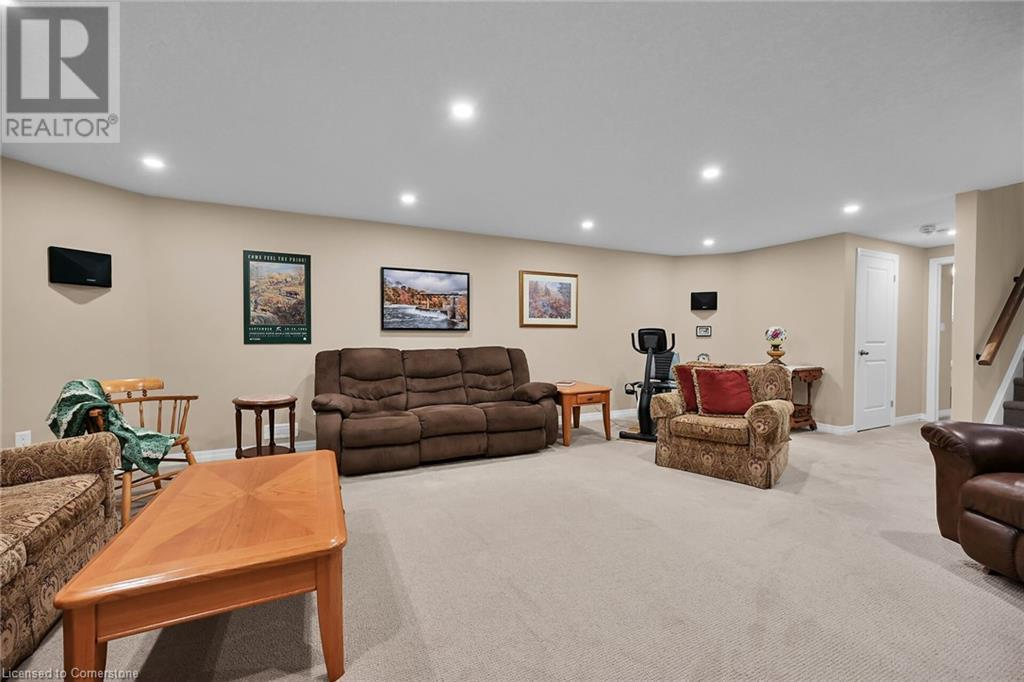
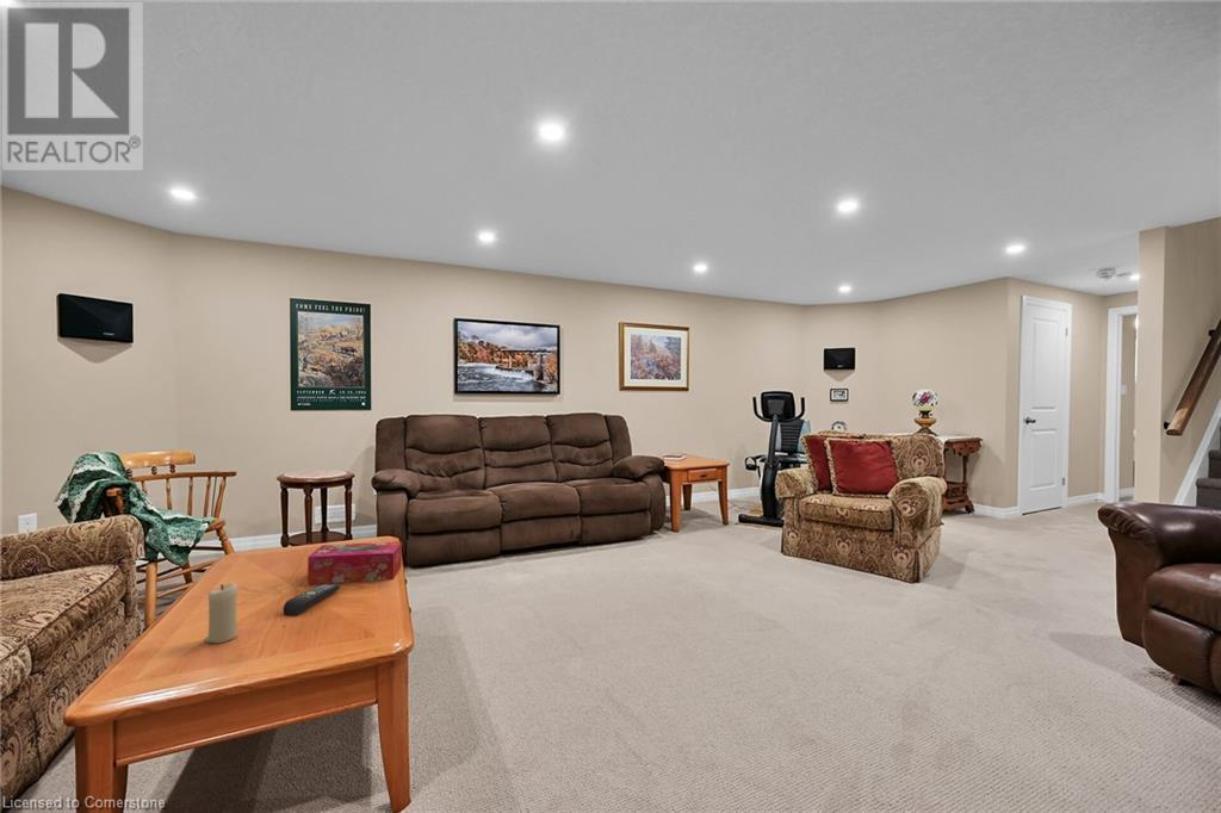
+ candle [204,582,238,645]
+ remote control [283,583,341,616]
+ tissue box [306,541,403,585]
